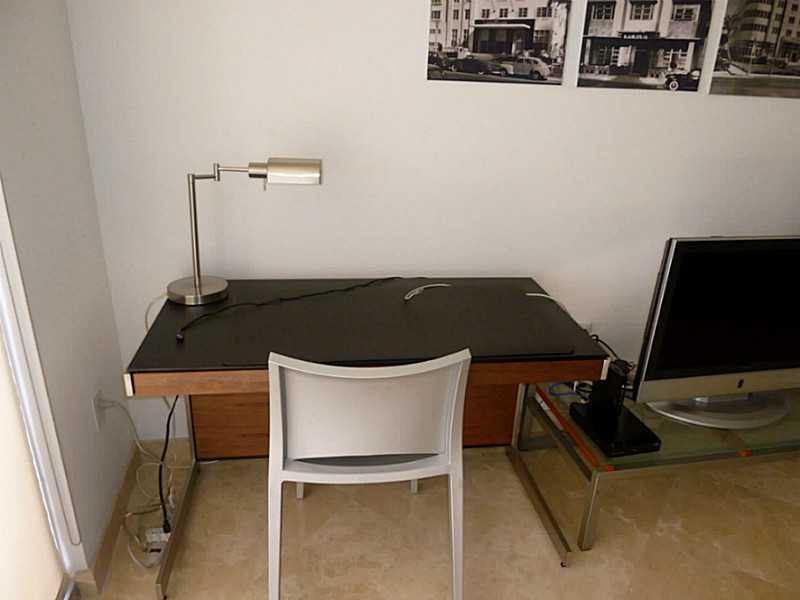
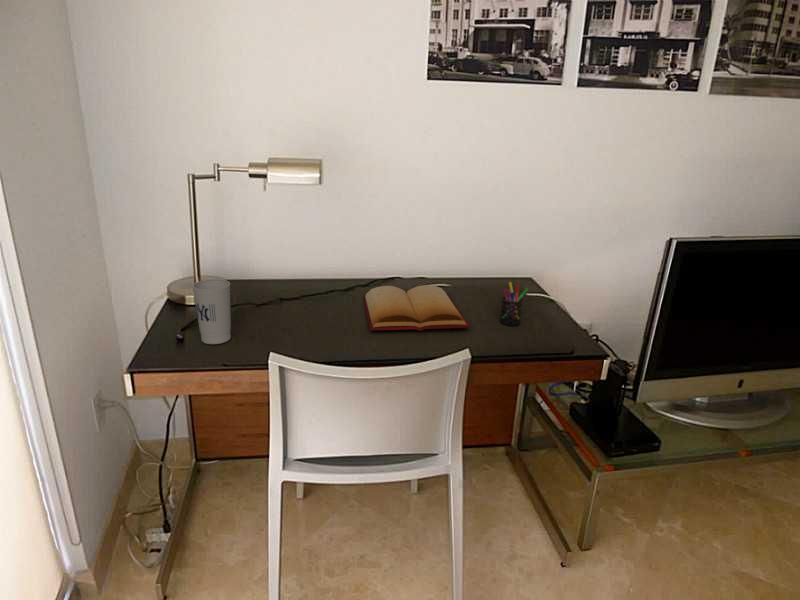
+ bible [362,284,471,331]
+ cup [191,278,232,345]
+ pen holder [499,281,530,327]
